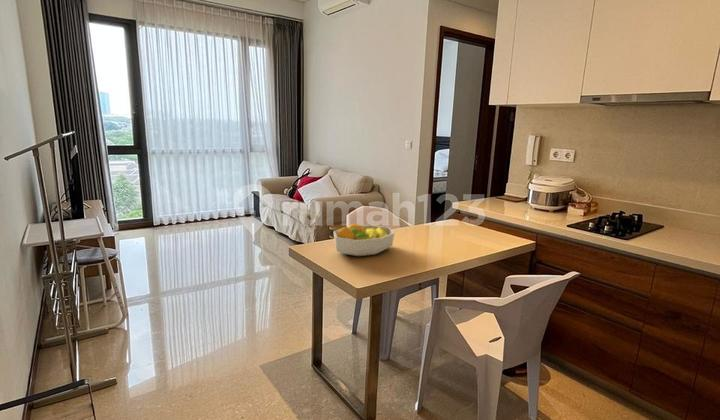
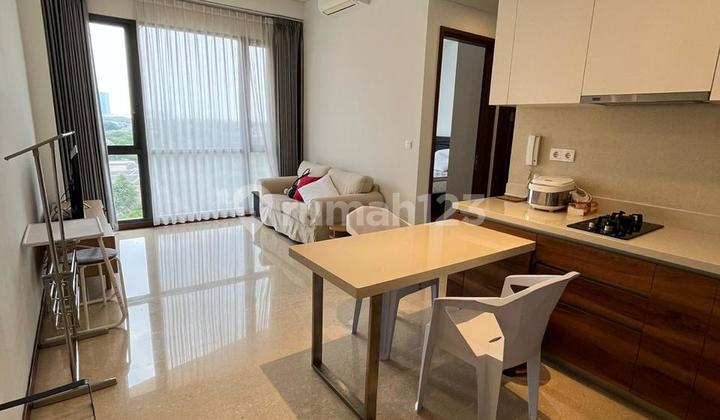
- fruit bowl [333,222,396,257]
